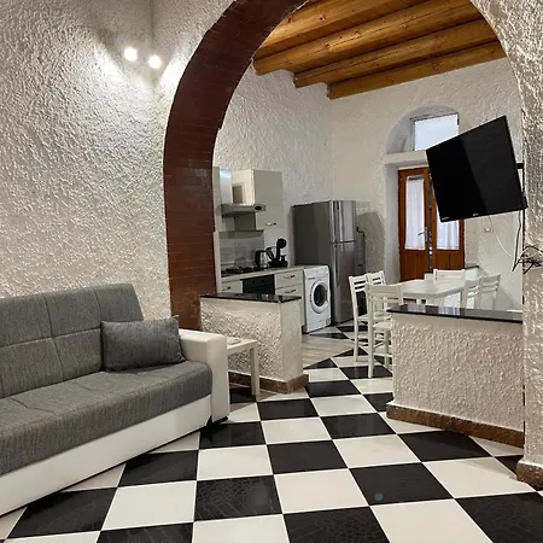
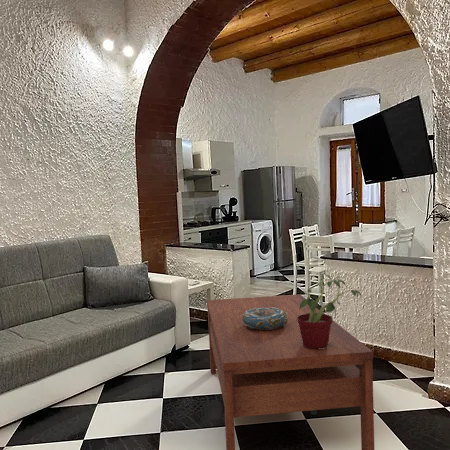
+ potted plant [297,269,363,349]
+ decorative bowl [242,308,288,330]
+ coffee table [206,294,375,450]
